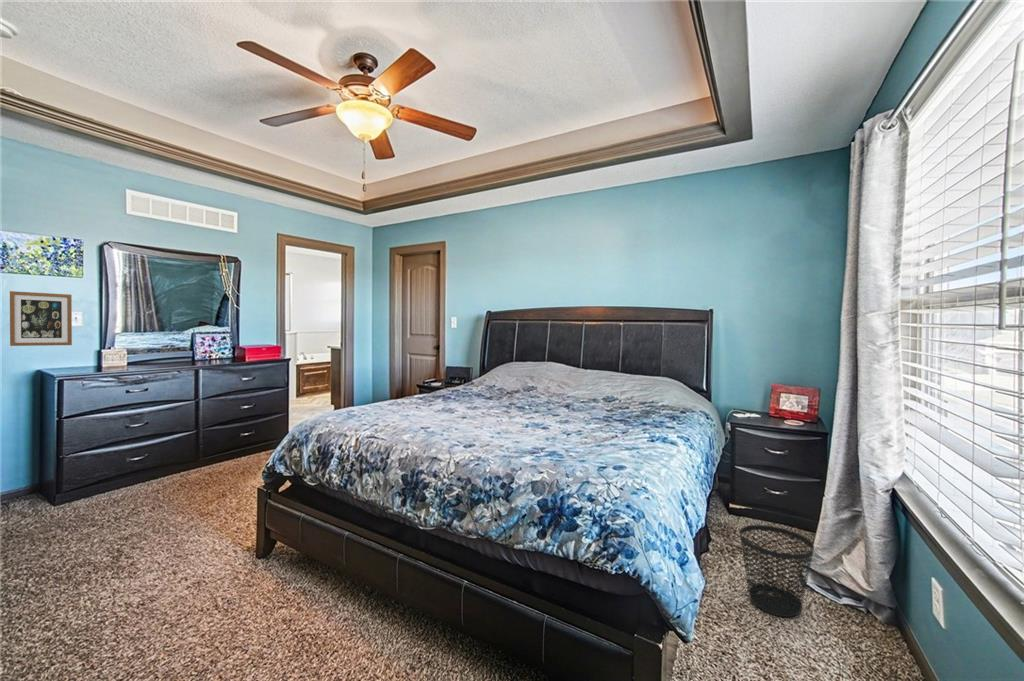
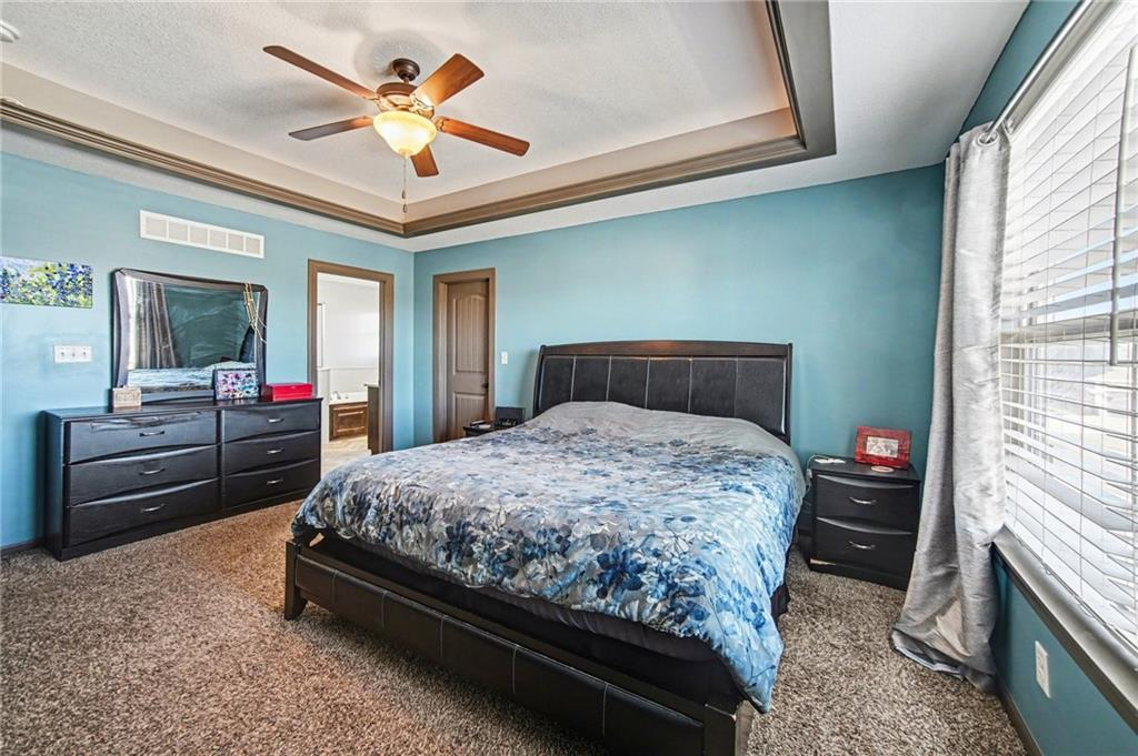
- wall art [9,290,73,347]
- wastebasket [738,524,815,618]
